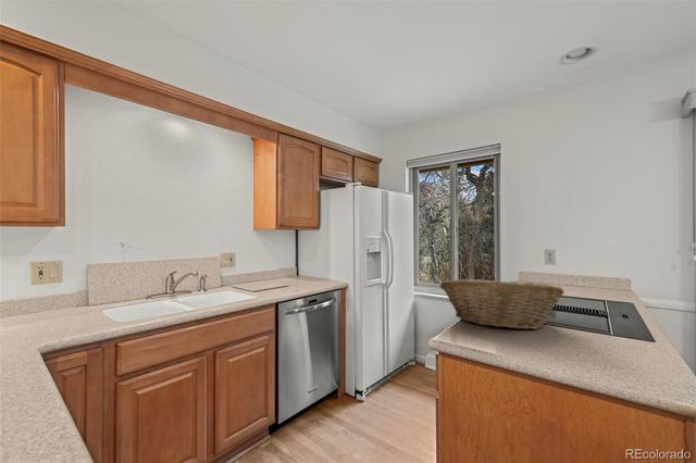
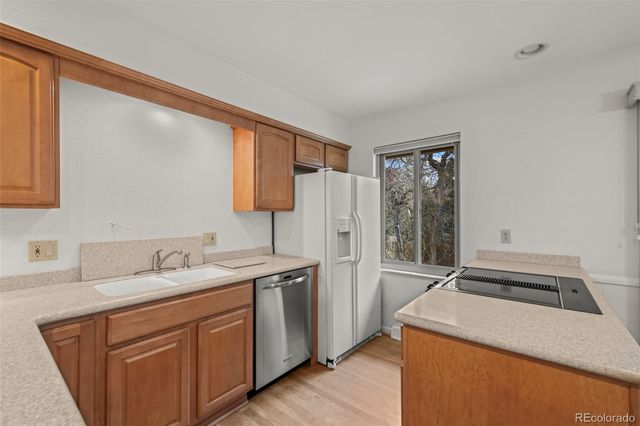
- fruit basket [439,278,564,330]
